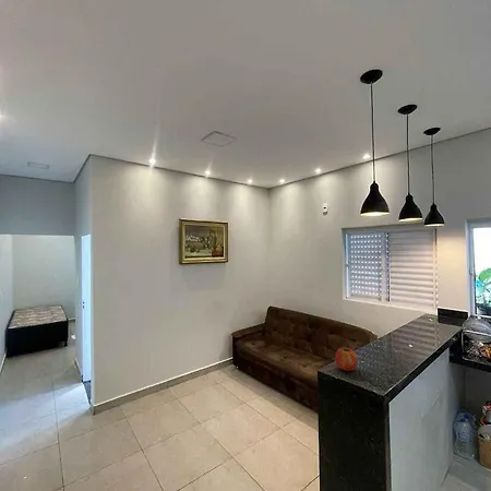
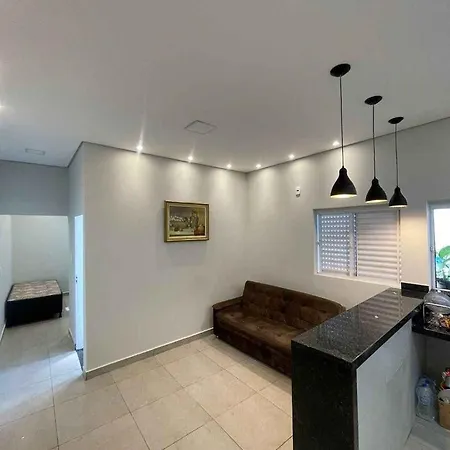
- fruit [334,346,358,372]
